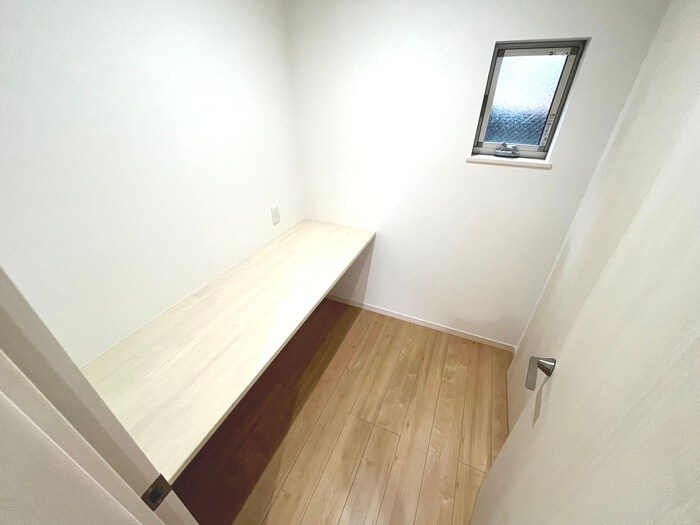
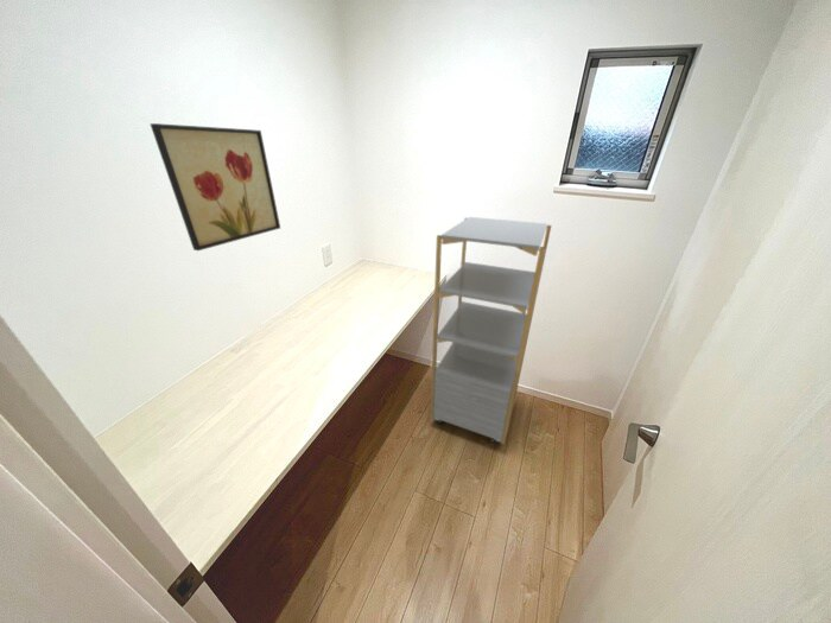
+ wall art [148,122,281,252]
+ shelving unit [429,216,552,446]
